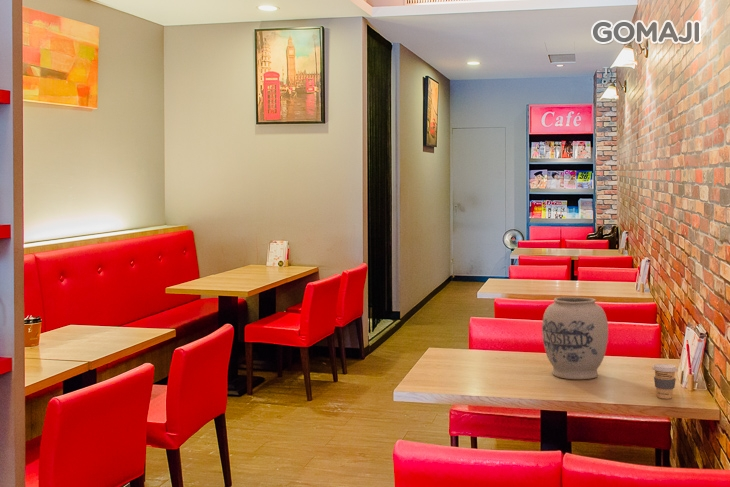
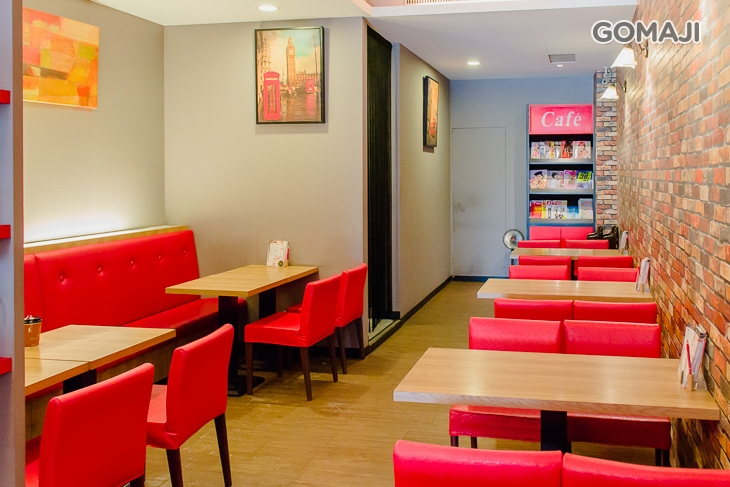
- coffee cup [651,363,678,400]
- vase [541,296,609,380]
